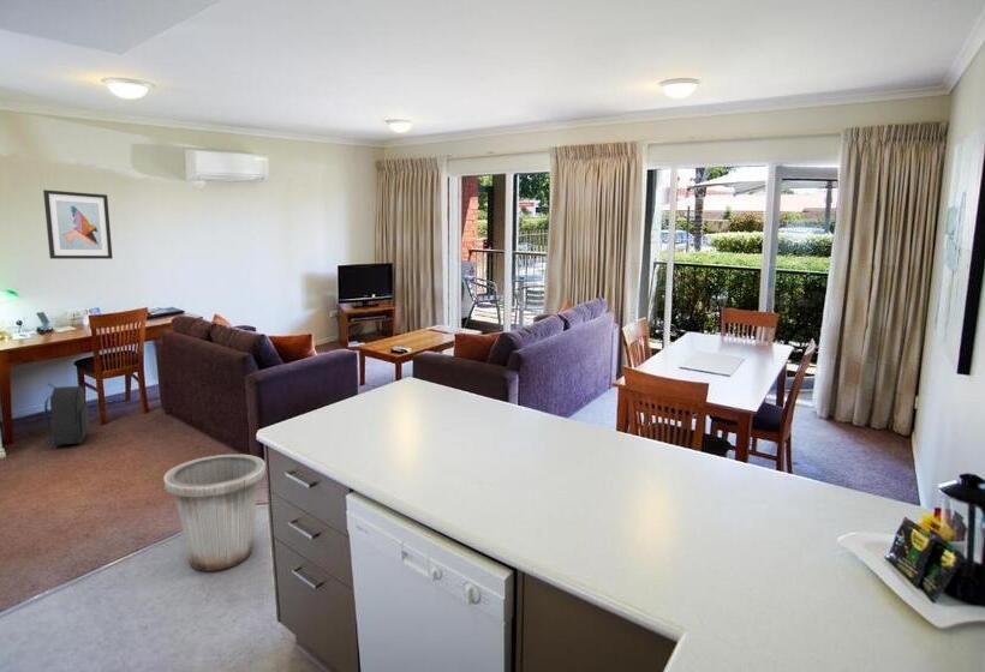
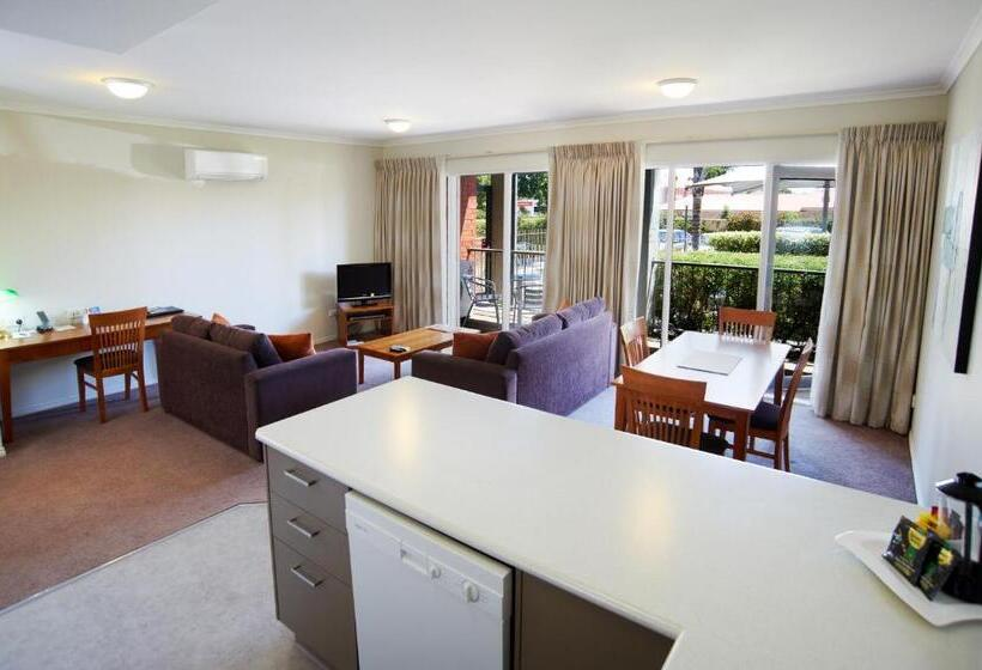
- trash can [163,454,267,572]
- wall art [42,188,114,260]
- backpack [43,382,90,448]
